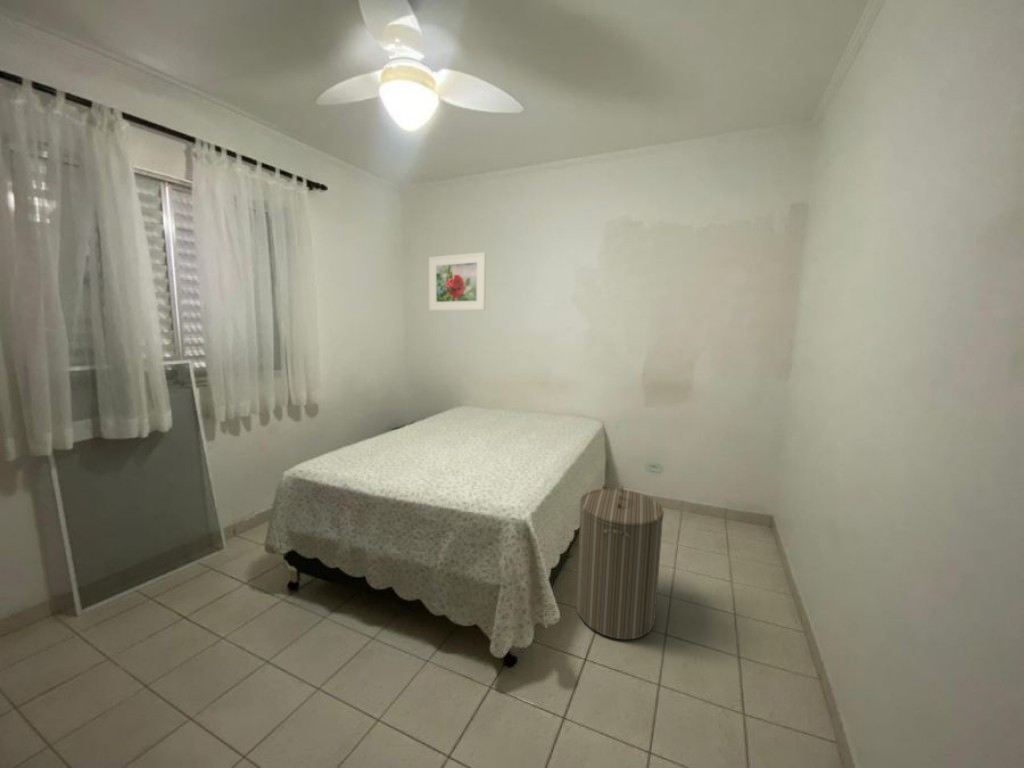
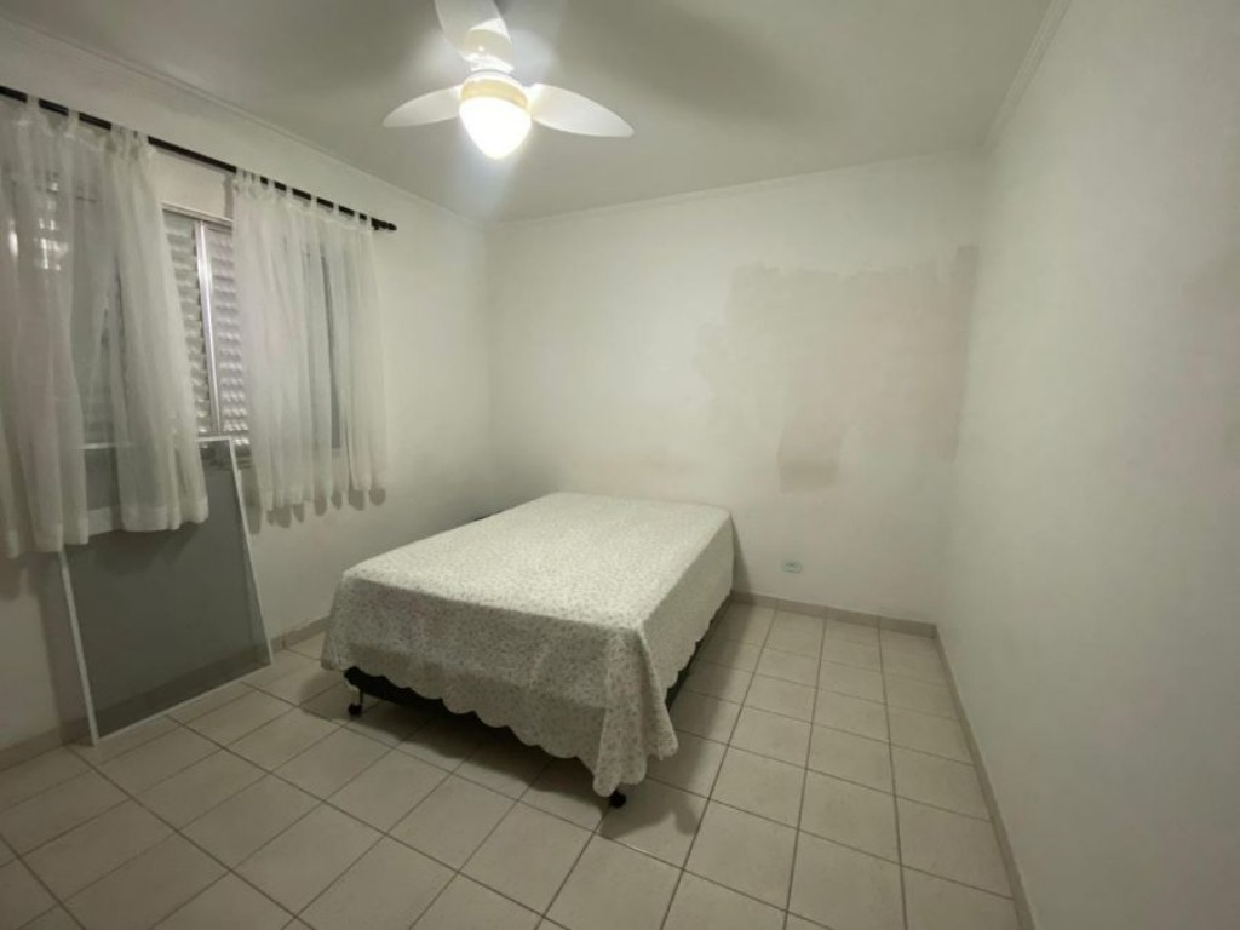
- laundry hamper [575,485,665,641]
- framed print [428,251,487,312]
